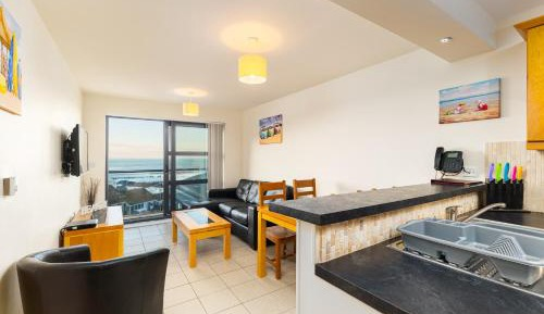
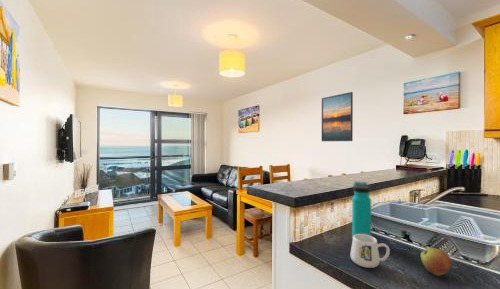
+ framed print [321,91,354,142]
+ mug [350,234,391,269]
+ apple [420,247,453,277]
+ water bottle [351,180,372,240]
